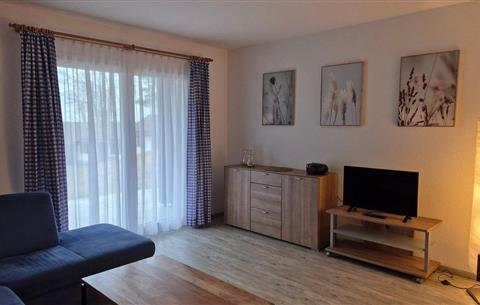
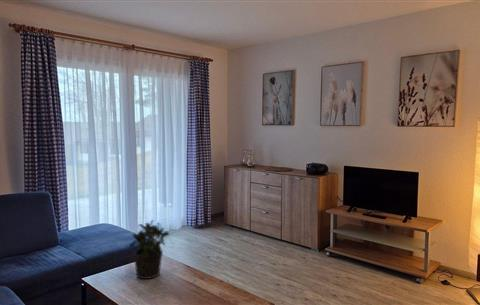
+ potted plant [128,219,170,280]
